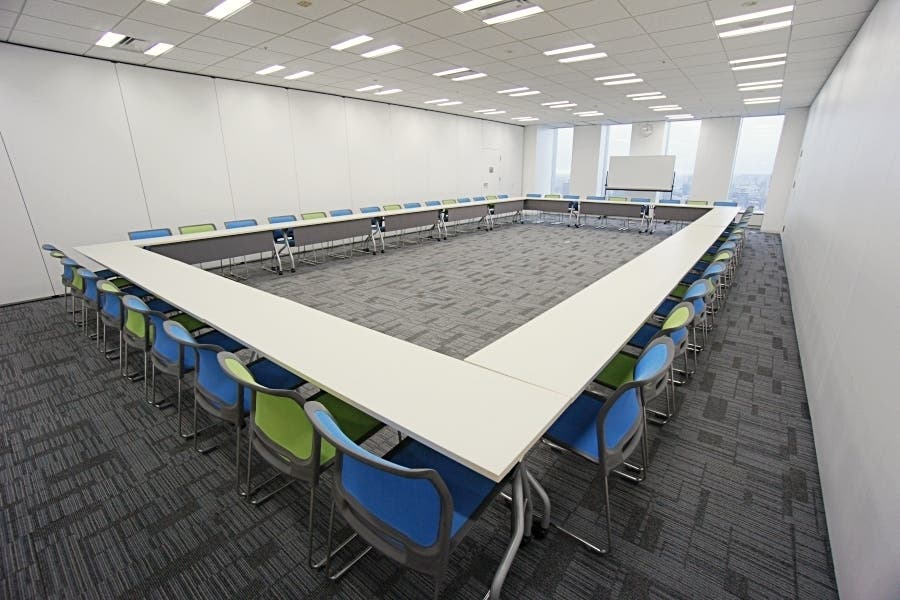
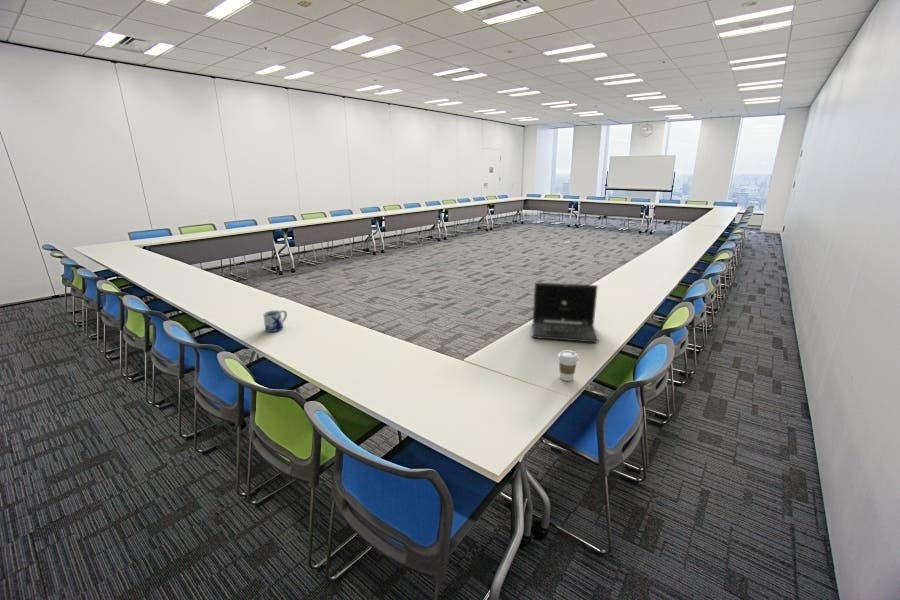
+ coffee cup [557,349,580,382]
+ laptop [531,282,600,344]
+ mug [262,309,288,333]
